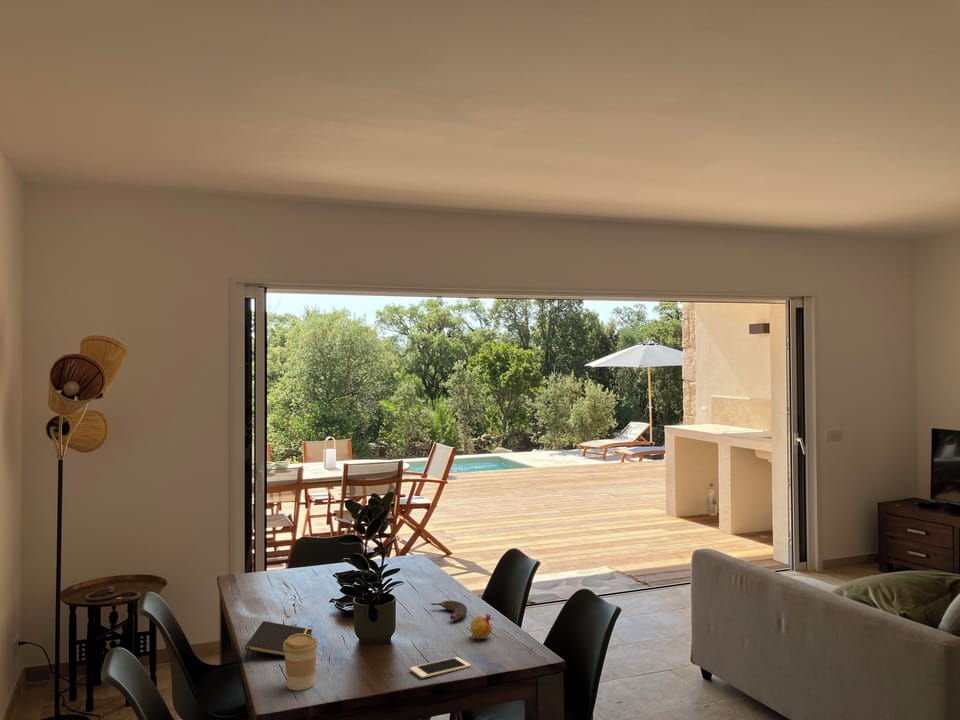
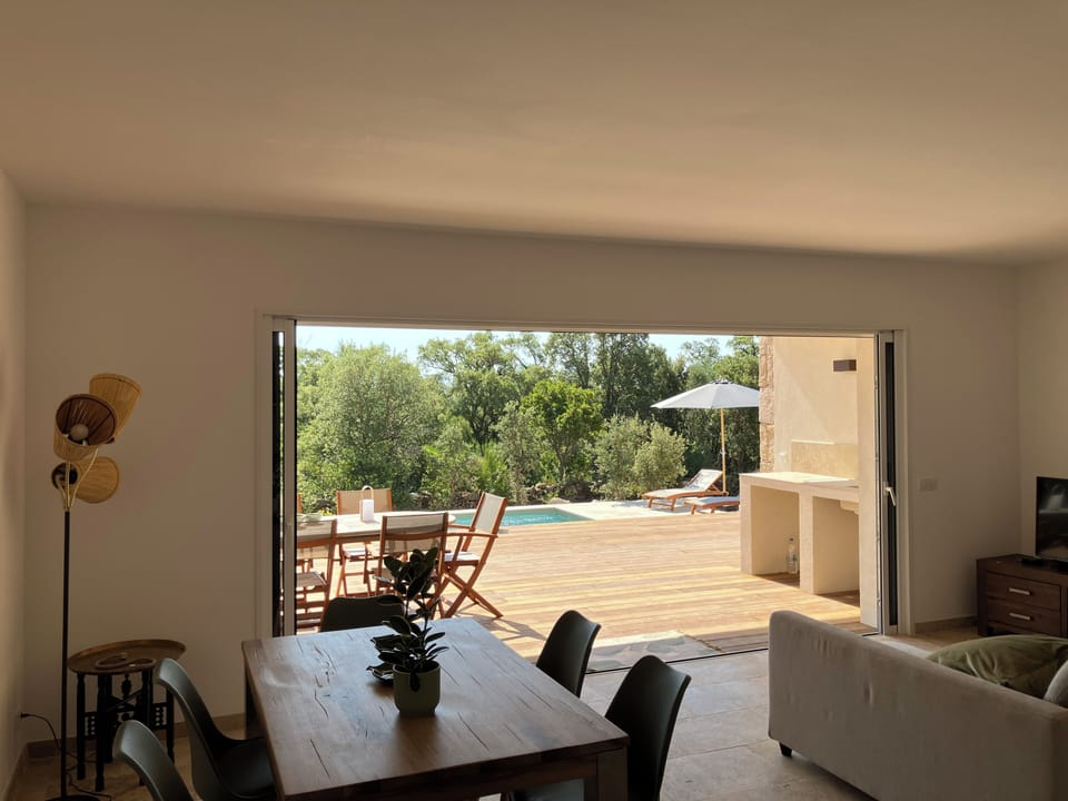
- notepad [244,620,313,662]
- fruit [468,612,494,640]
- cell phone [409,656,472,679]
- banana [430,600,468,621]
- coffee cup [283,634,319,691]
